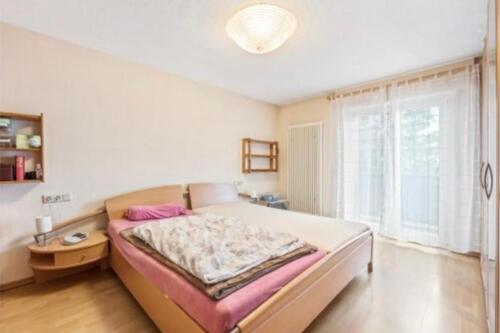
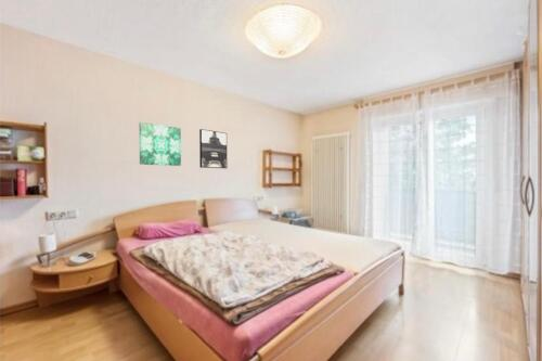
+ wall art [139,121,182,167]
+ wall art [198,128,229,169]
